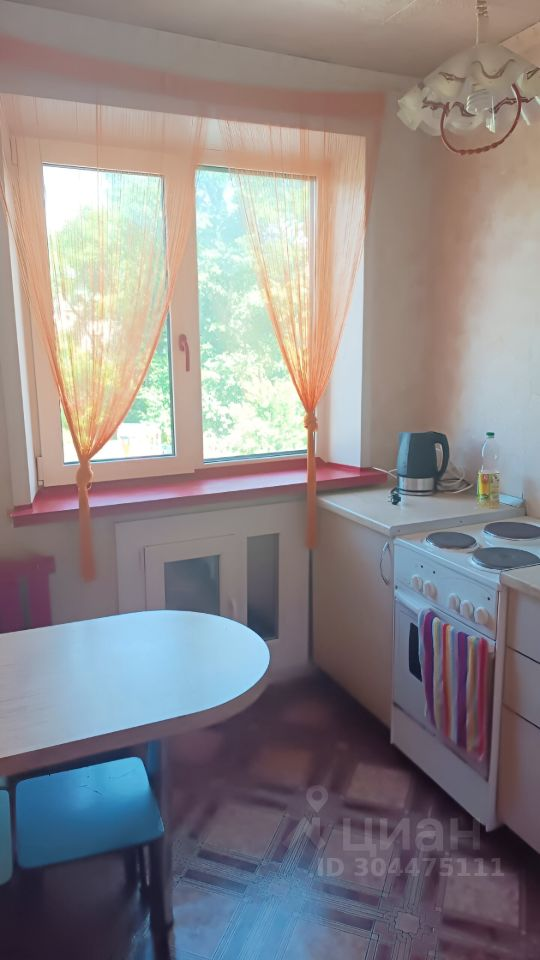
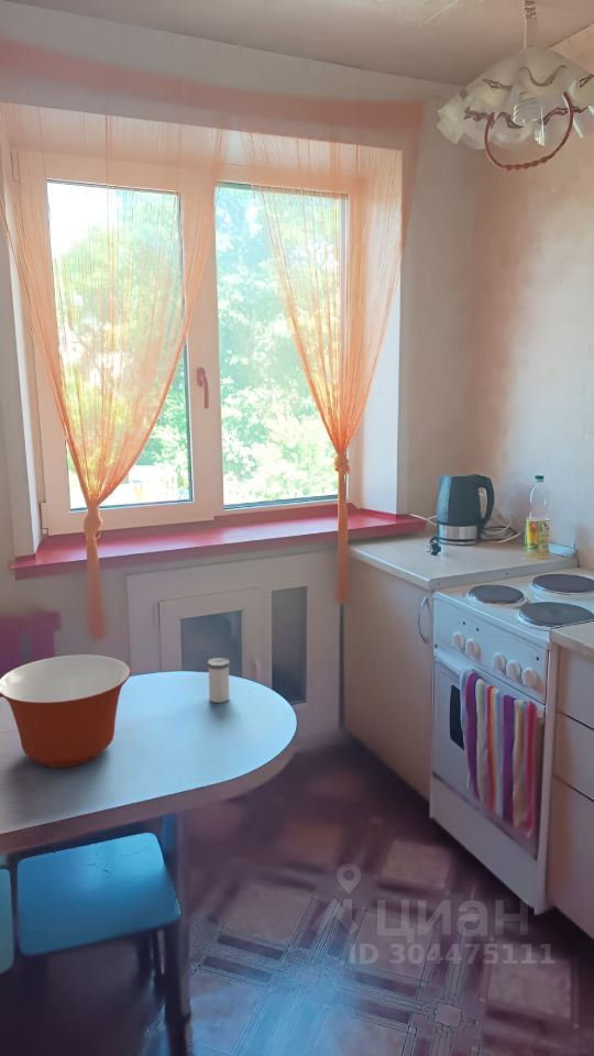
+ mixing bowl [0,653,131,769]
+ salt shaker [207,657,231,703]
